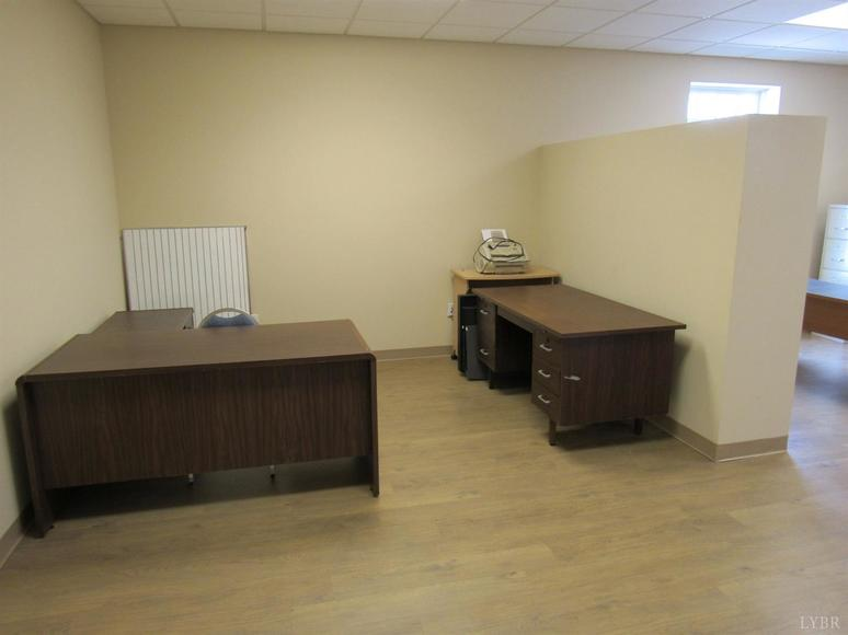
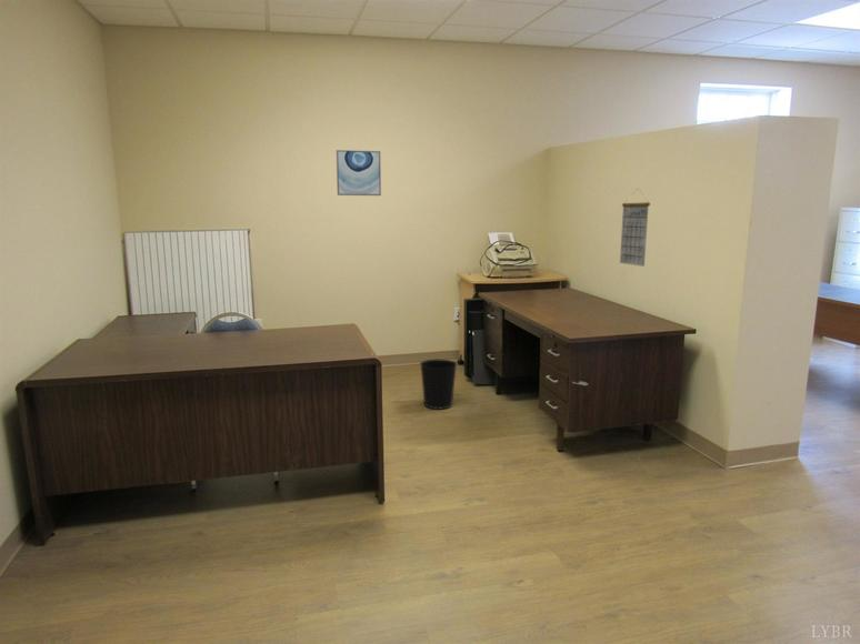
+ calendar [619,187,651,268]
+ wastebasket [419,359,458,411]
+ wall art [336,149,382,197]
